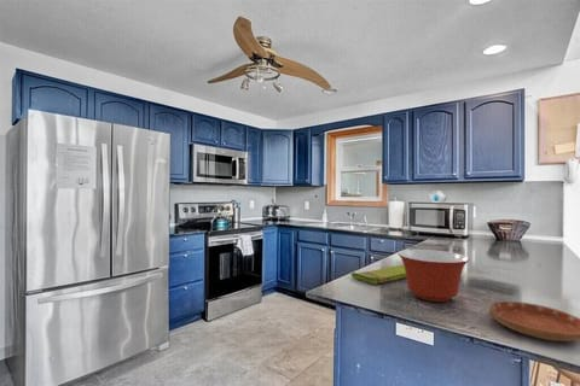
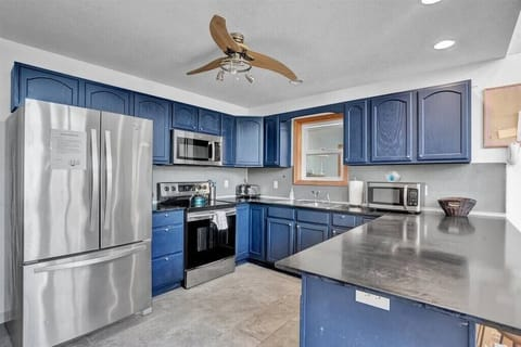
- dish towel [350,264,407,286]
- mixing bowl [396,248,470,303]
- saucer [488,300,580,343]
